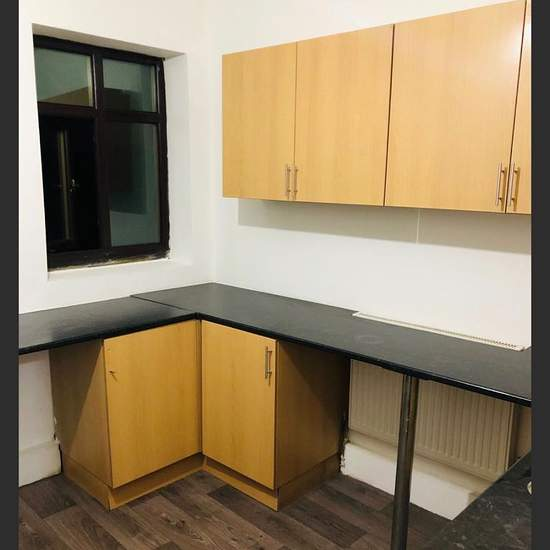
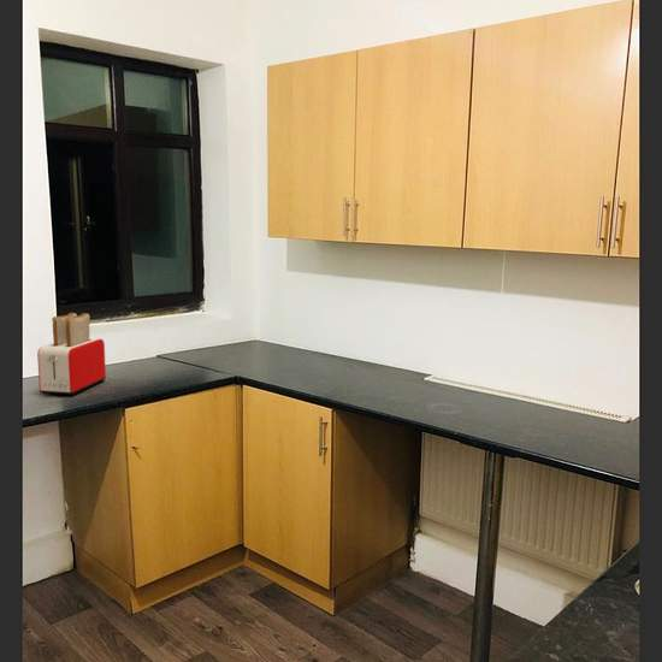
+ toaster [36,312,107,397]
